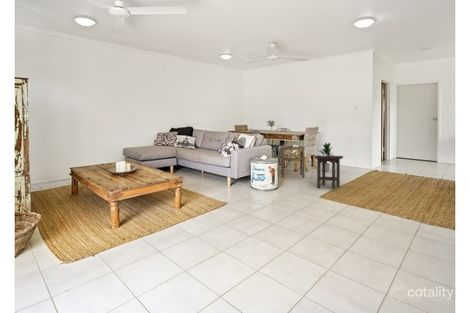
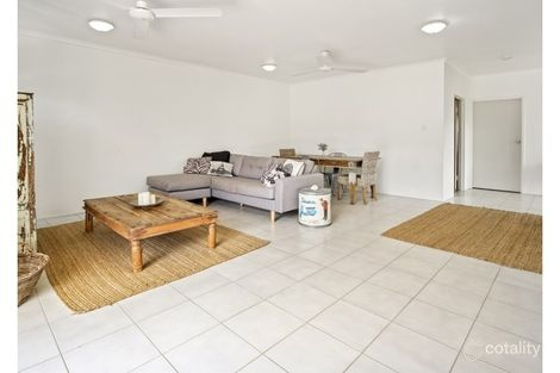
- indoor plant [313,141,337,172]
- side table [280,146,306,179]
- stool [313,155,344,190]
